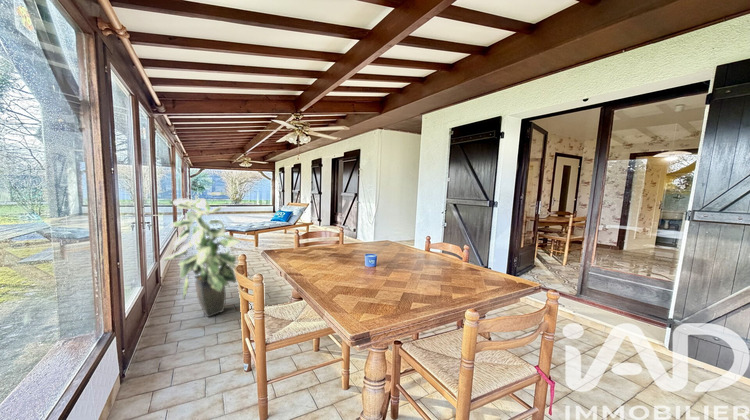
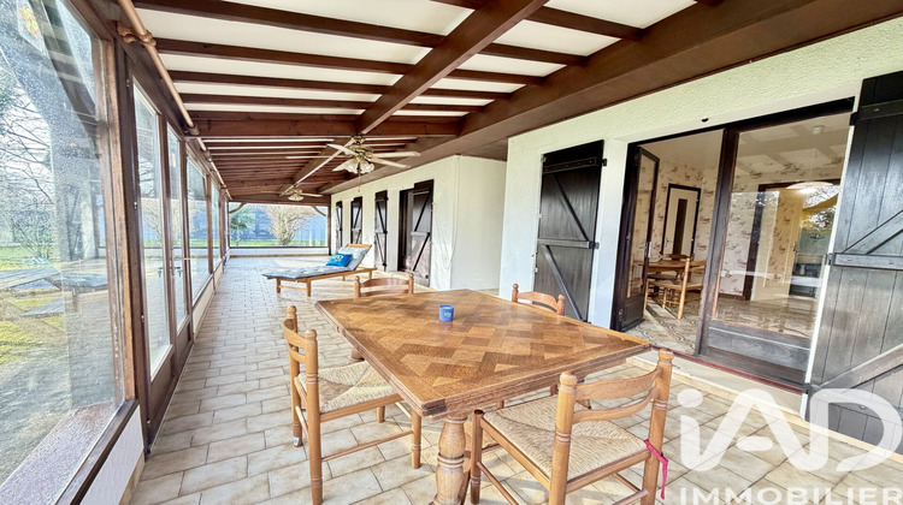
- indoor plant [162,191,241,318]
